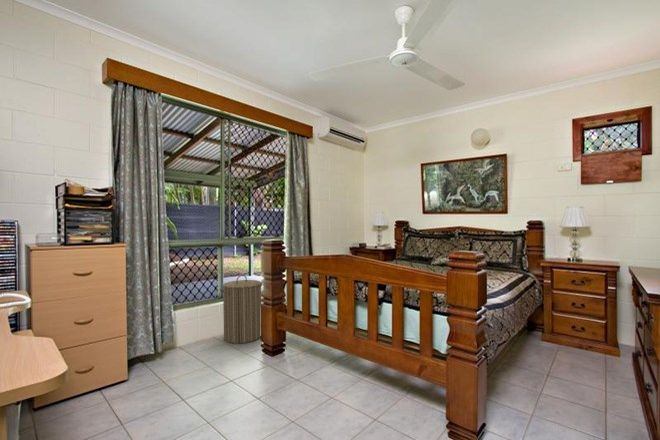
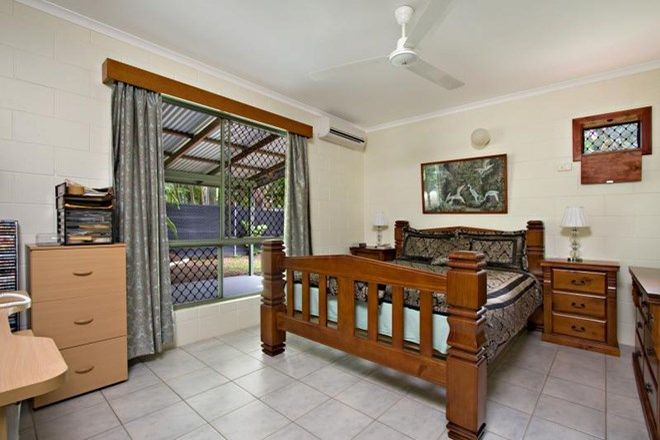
- laundry hamper [219,274,263,345]
